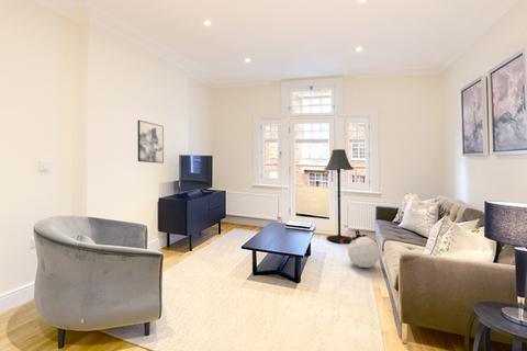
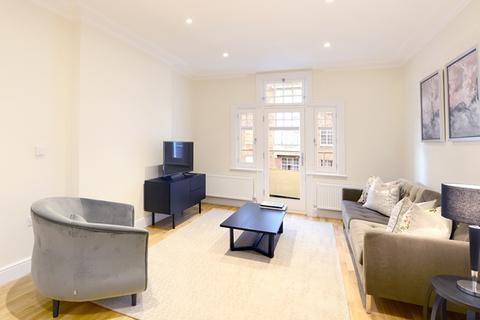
- floor lamp [323,148,355,244]
- pouf [339,229,381,269]
- wall art [137,120,165,165]
